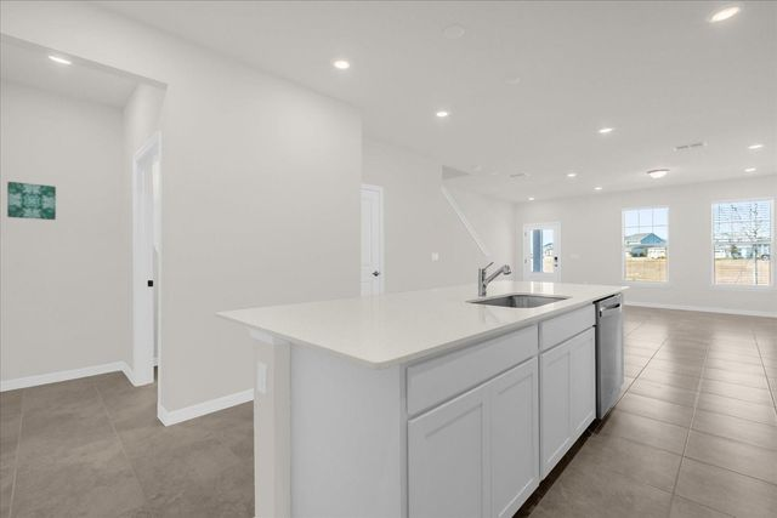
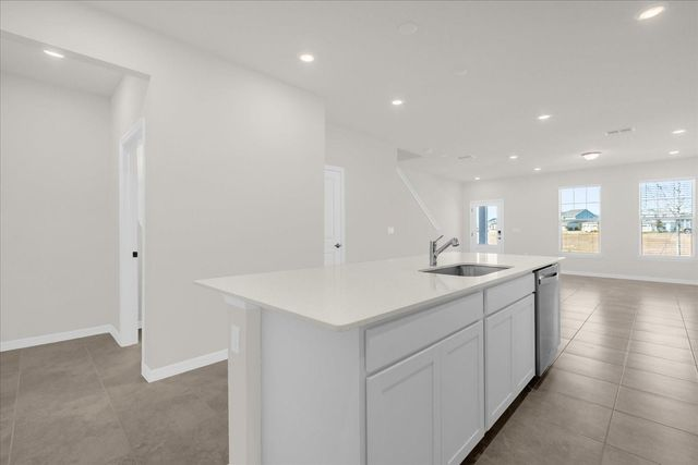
- wall art [6,181,57,221]
